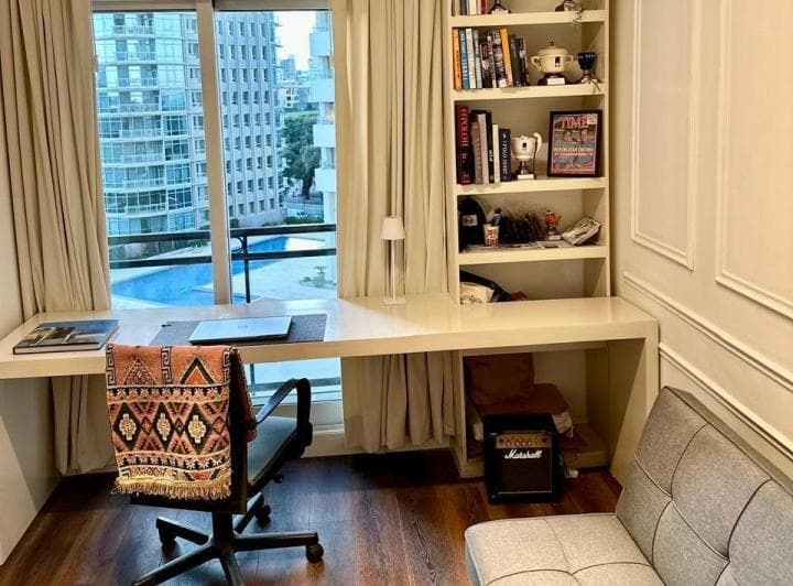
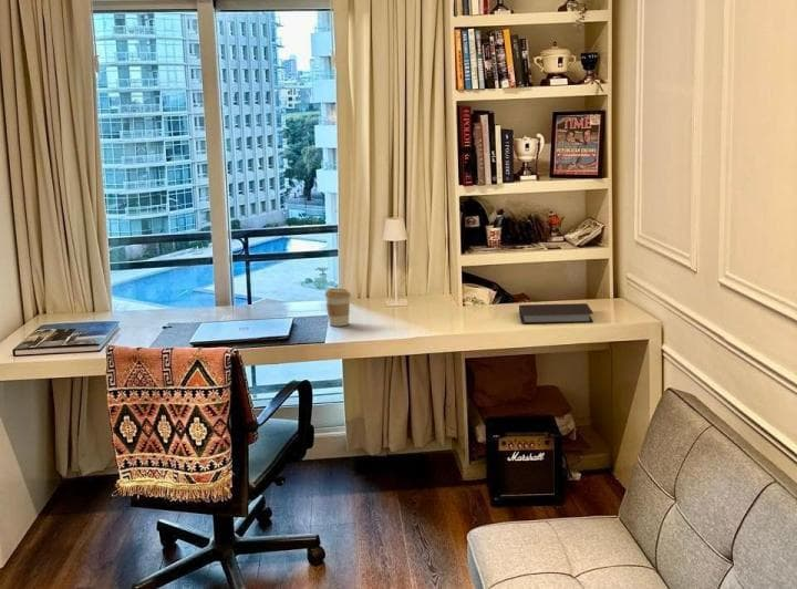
+ coffee cup [323,287,352,328]
+ notebook [518,302,594,324]
